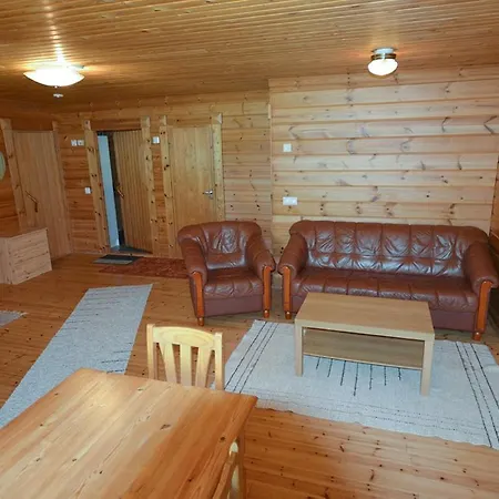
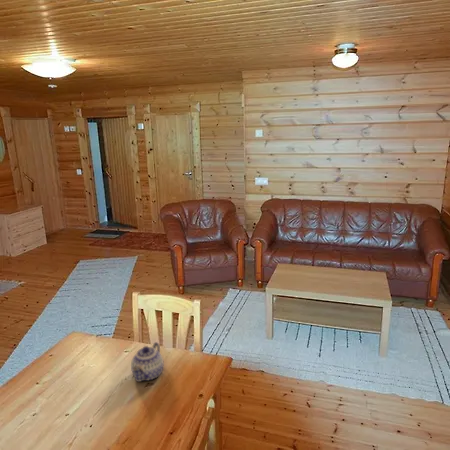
+ teapot [130,341,165,383]
